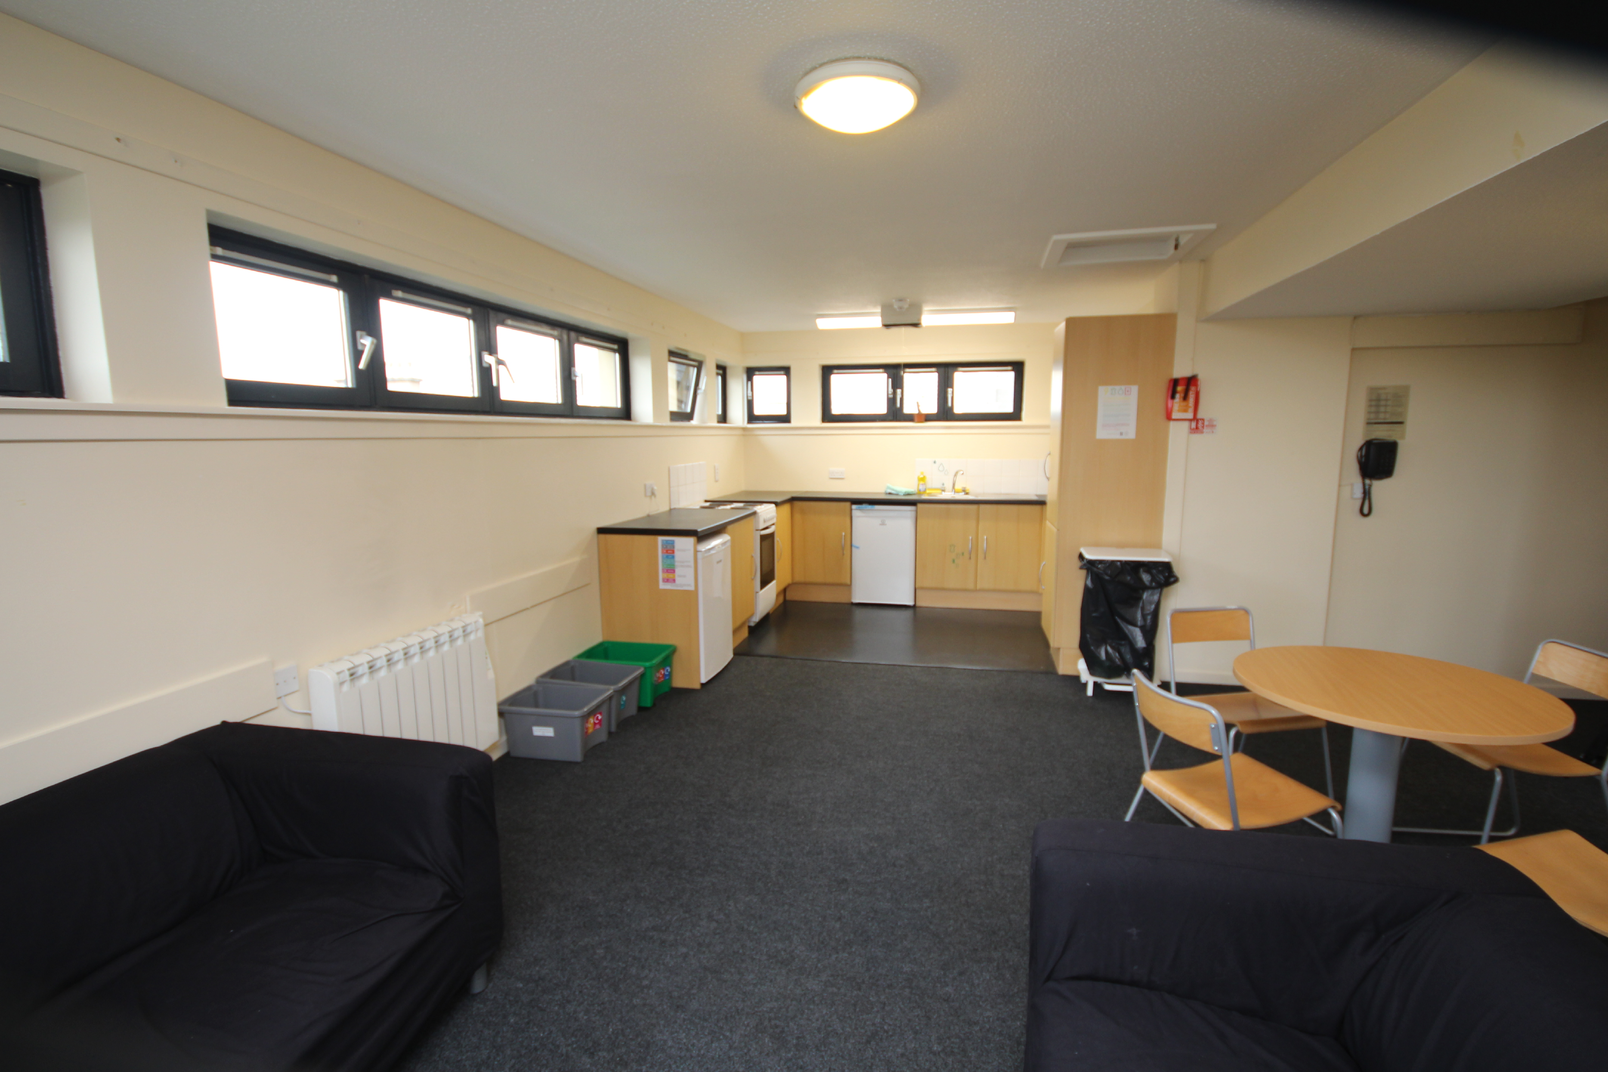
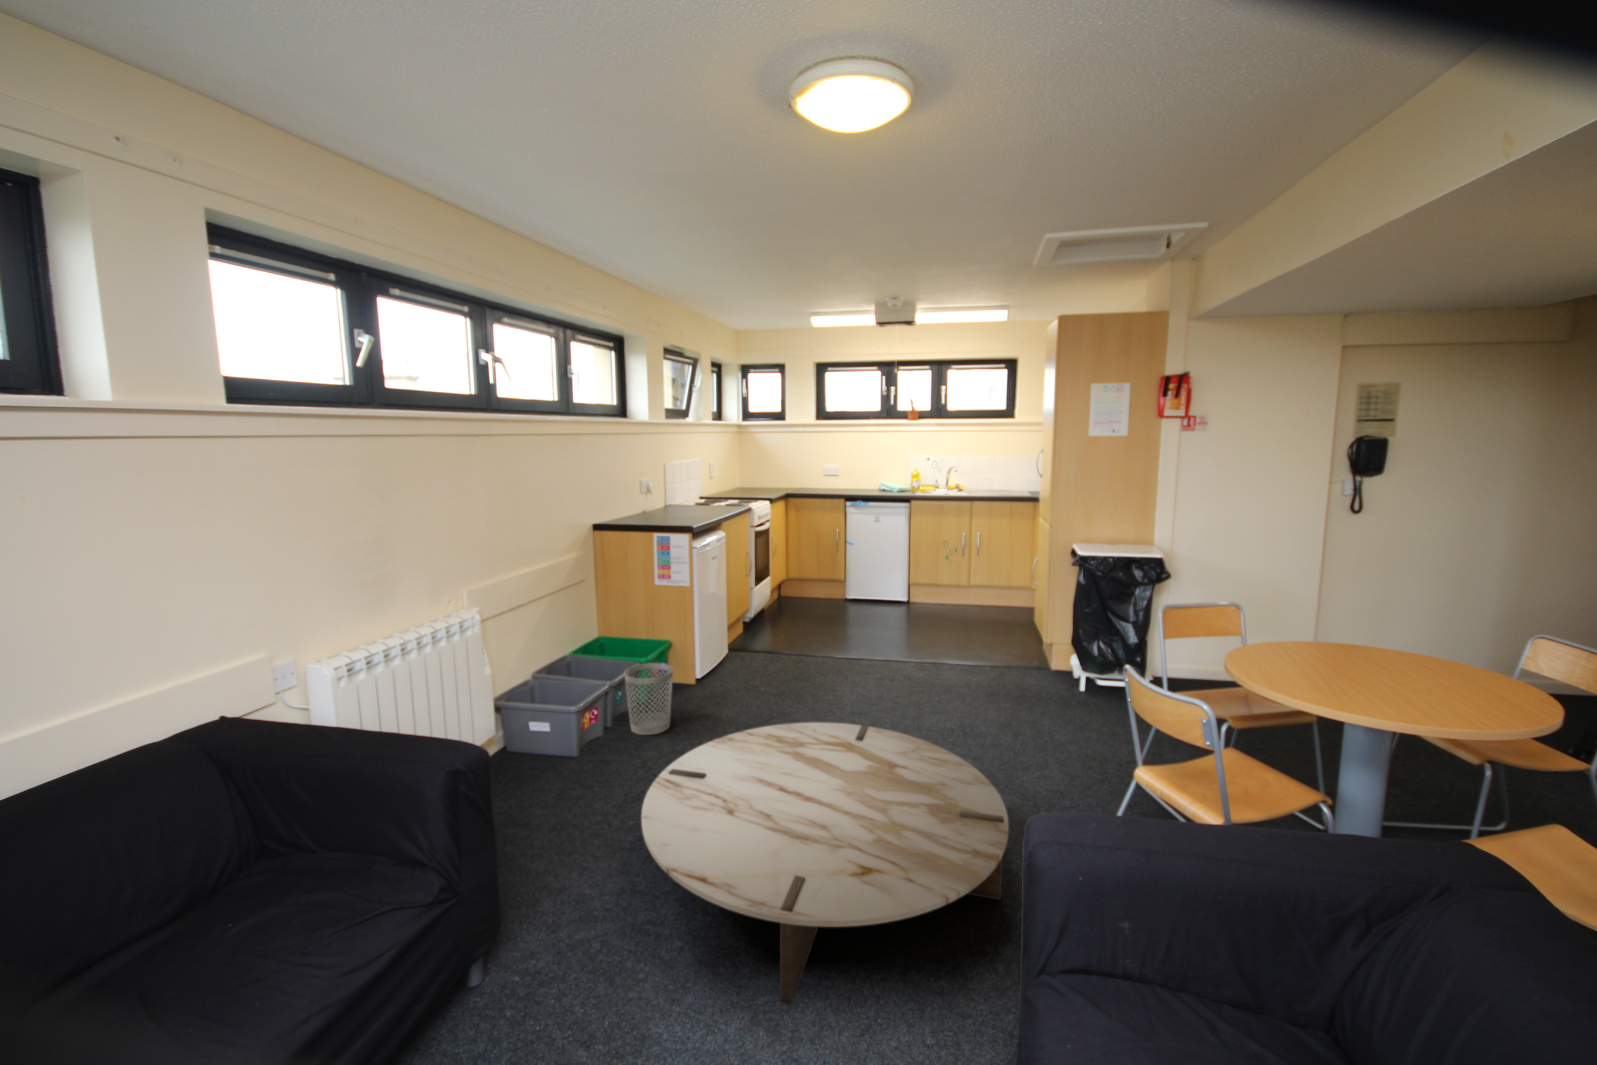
+ wastebasket [624,662,674,736]
+ coffee table [640,721,1009,1007]
